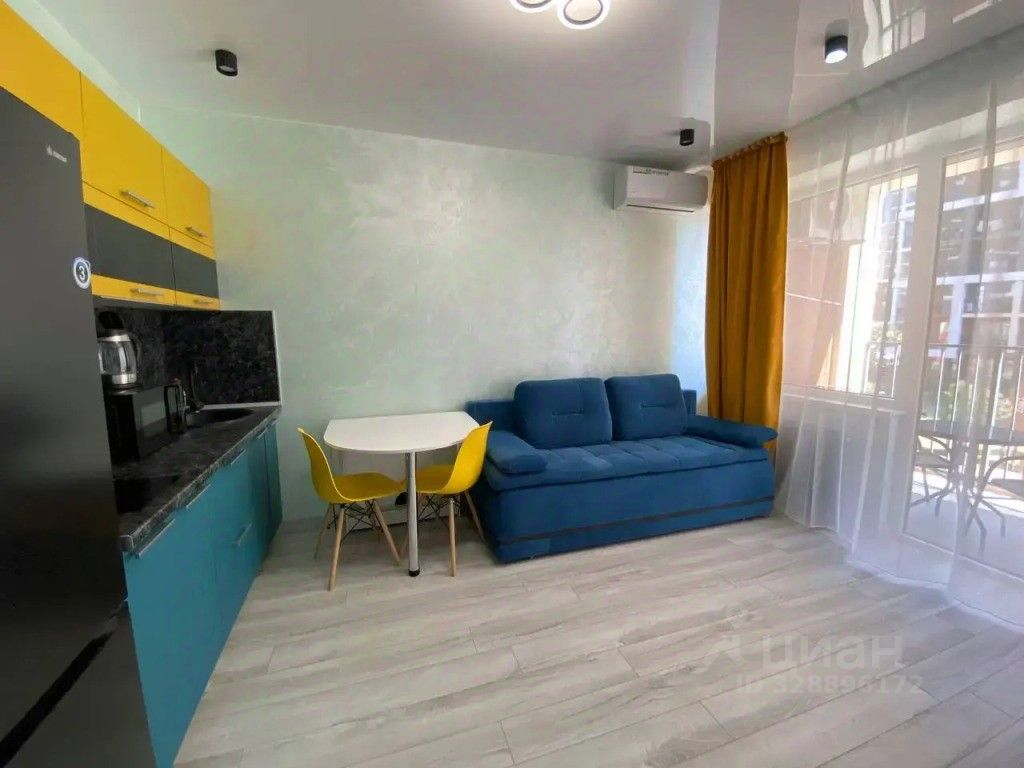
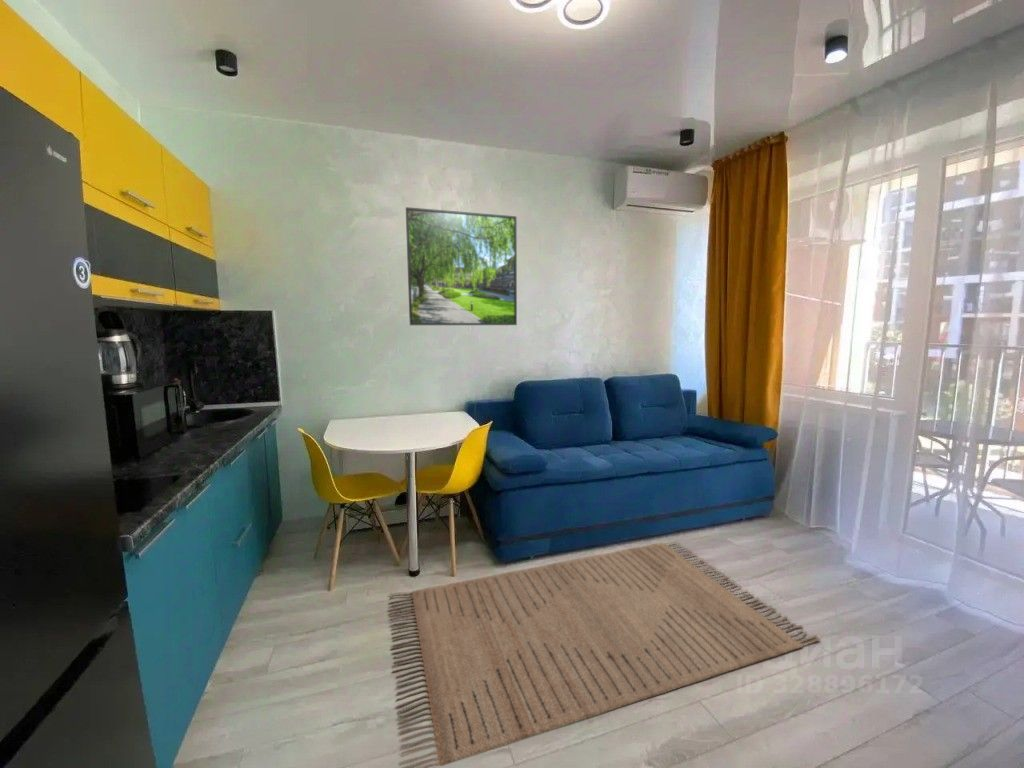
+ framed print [405,206,518,326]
+ rug [387,540,823,768]
